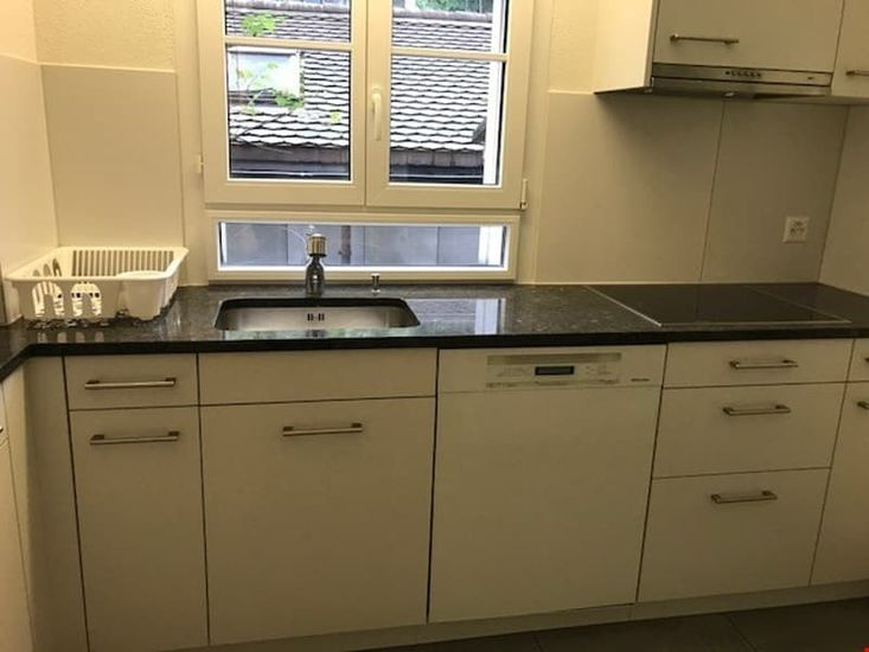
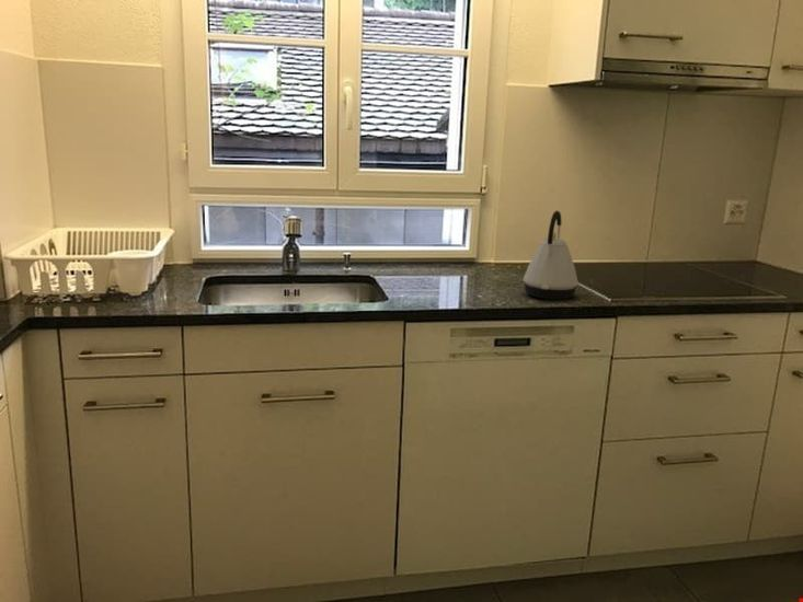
+ kettle [523,210,580,301]
